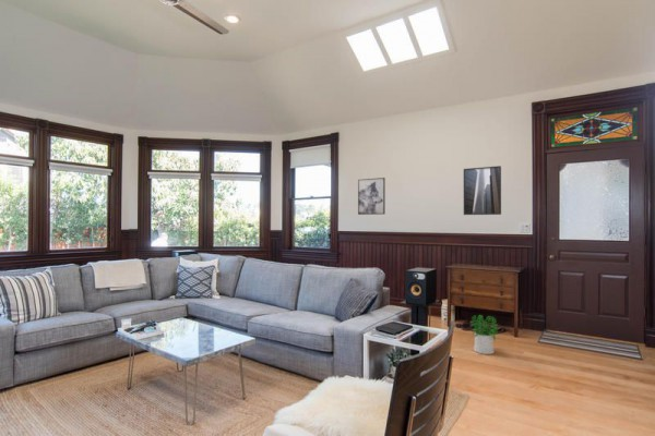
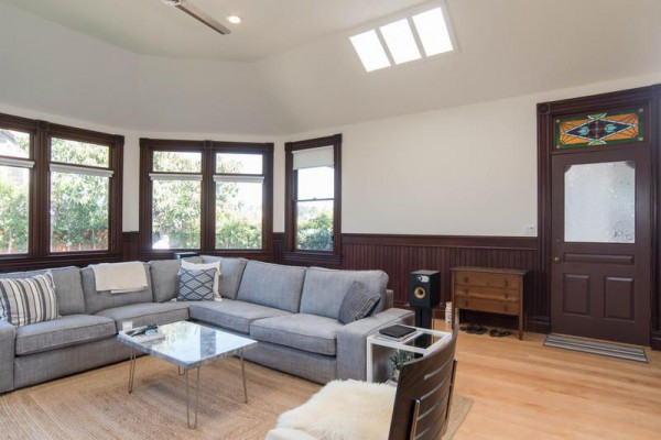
- potted plant [469,314,499,355]
- wall art [357,177,386,216]
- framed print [463,165,502,216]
